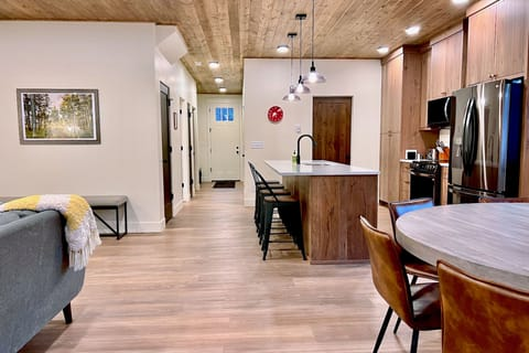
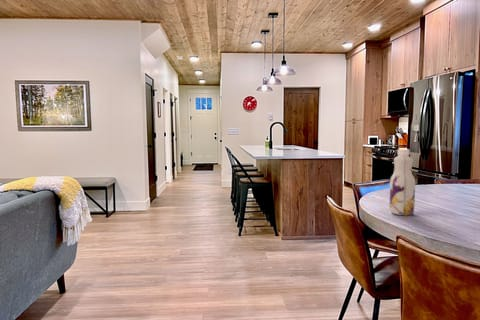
+ beverage bottle [388,148,416,216]
